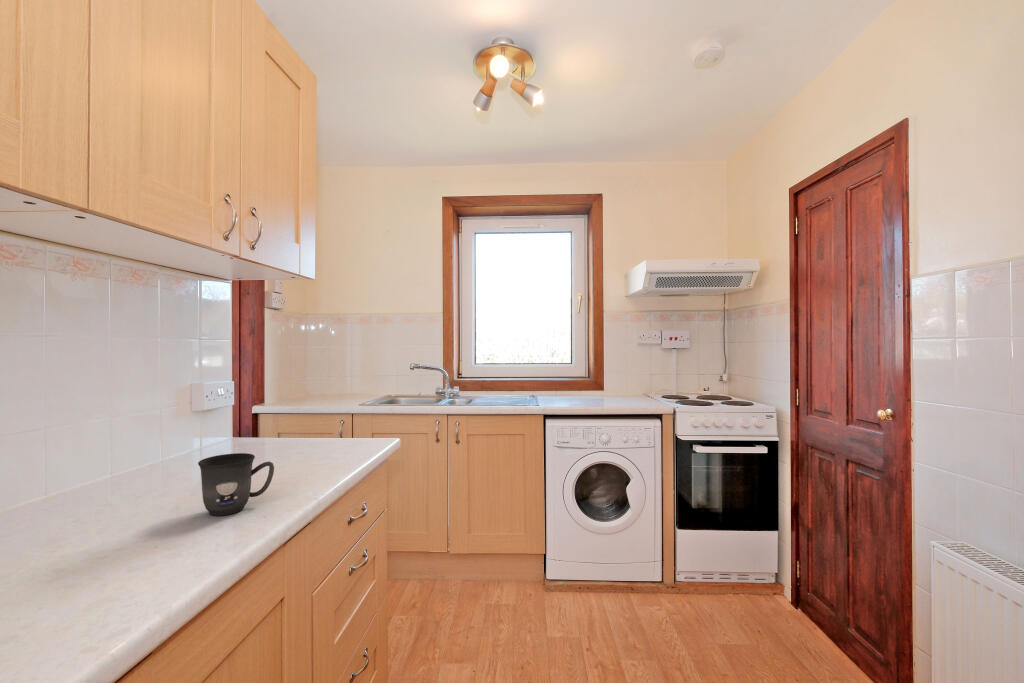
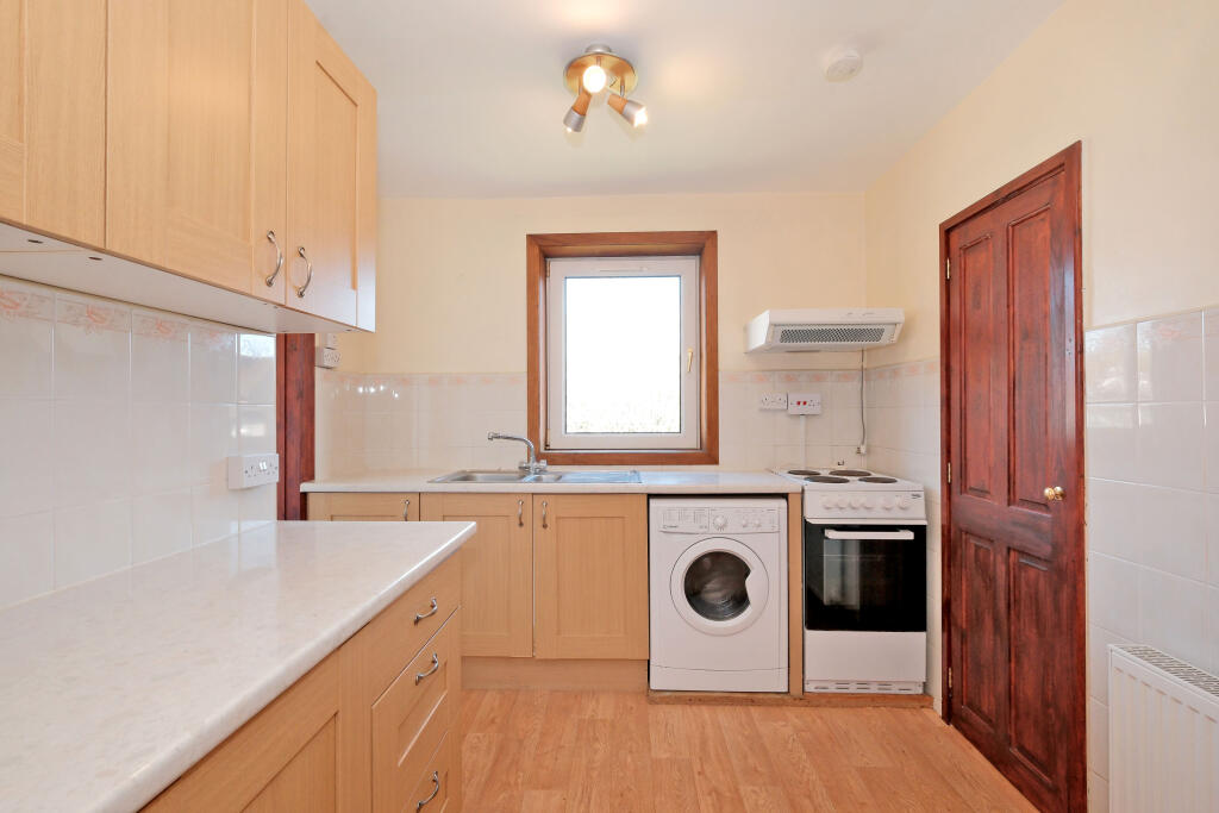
- mug [197,452,275,517]
